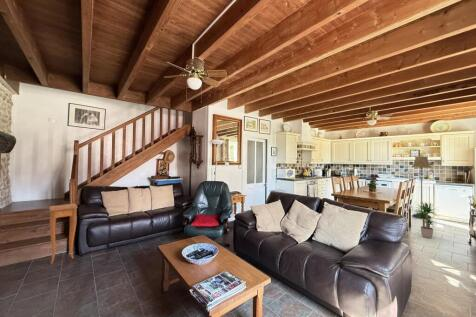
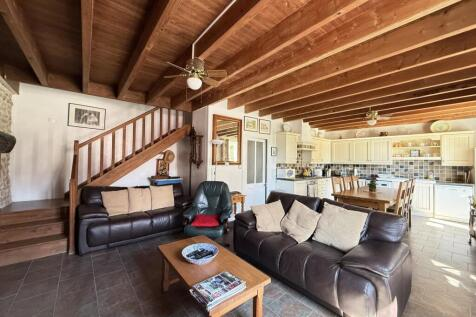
- side table [49,203,78,265]
- potted plant [412,201,441,239]
- floor lamp [411,156,433,220]
